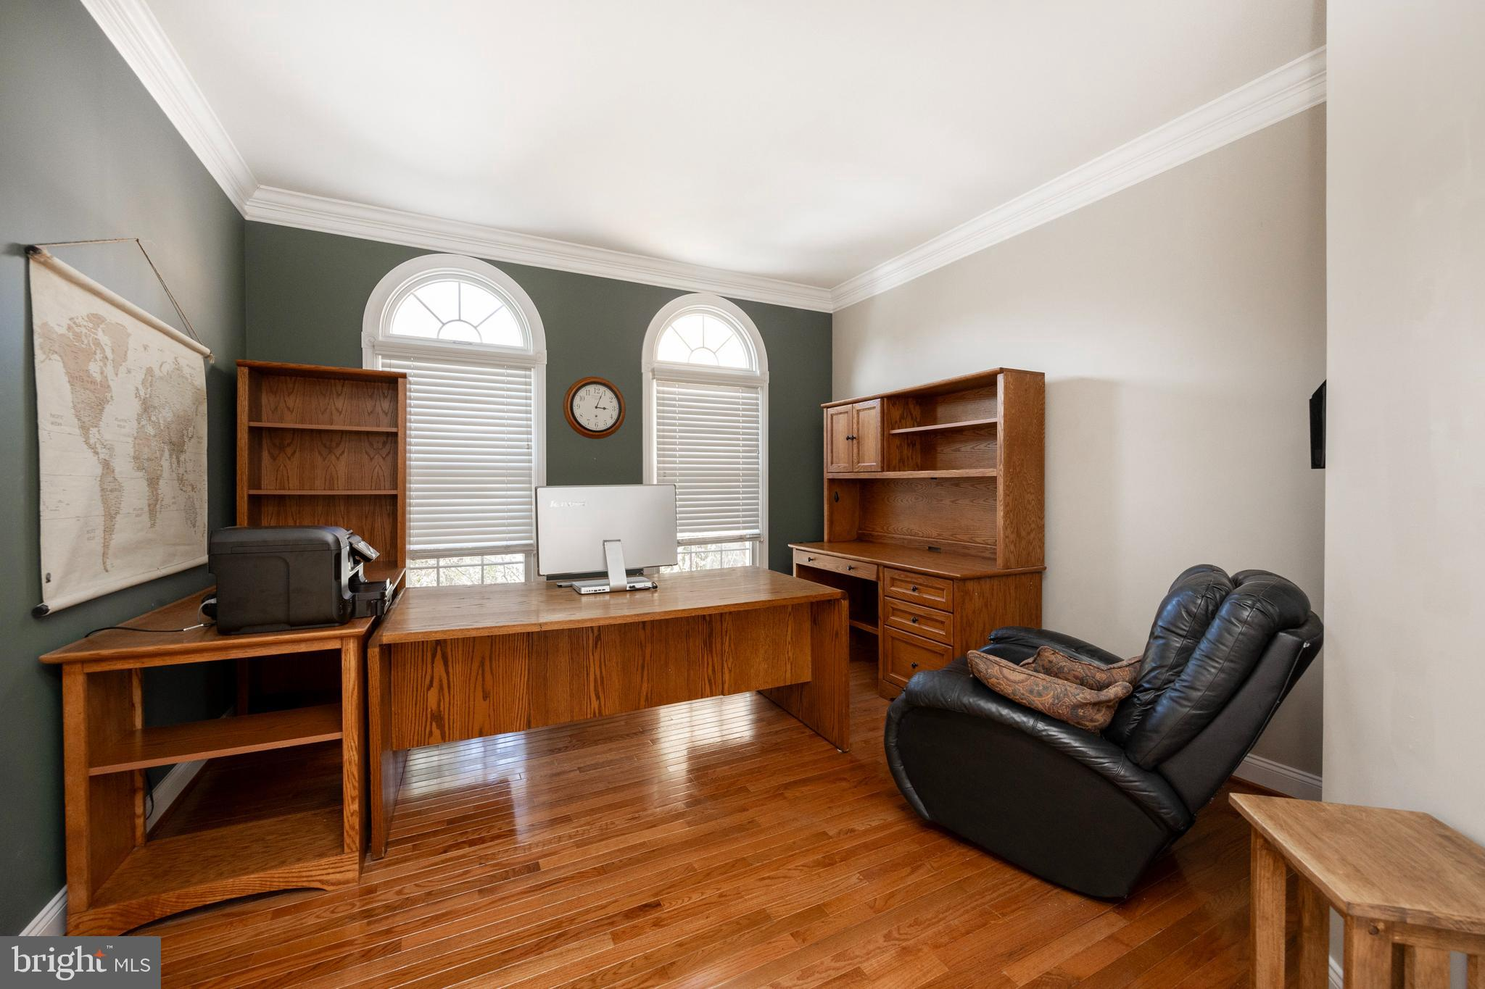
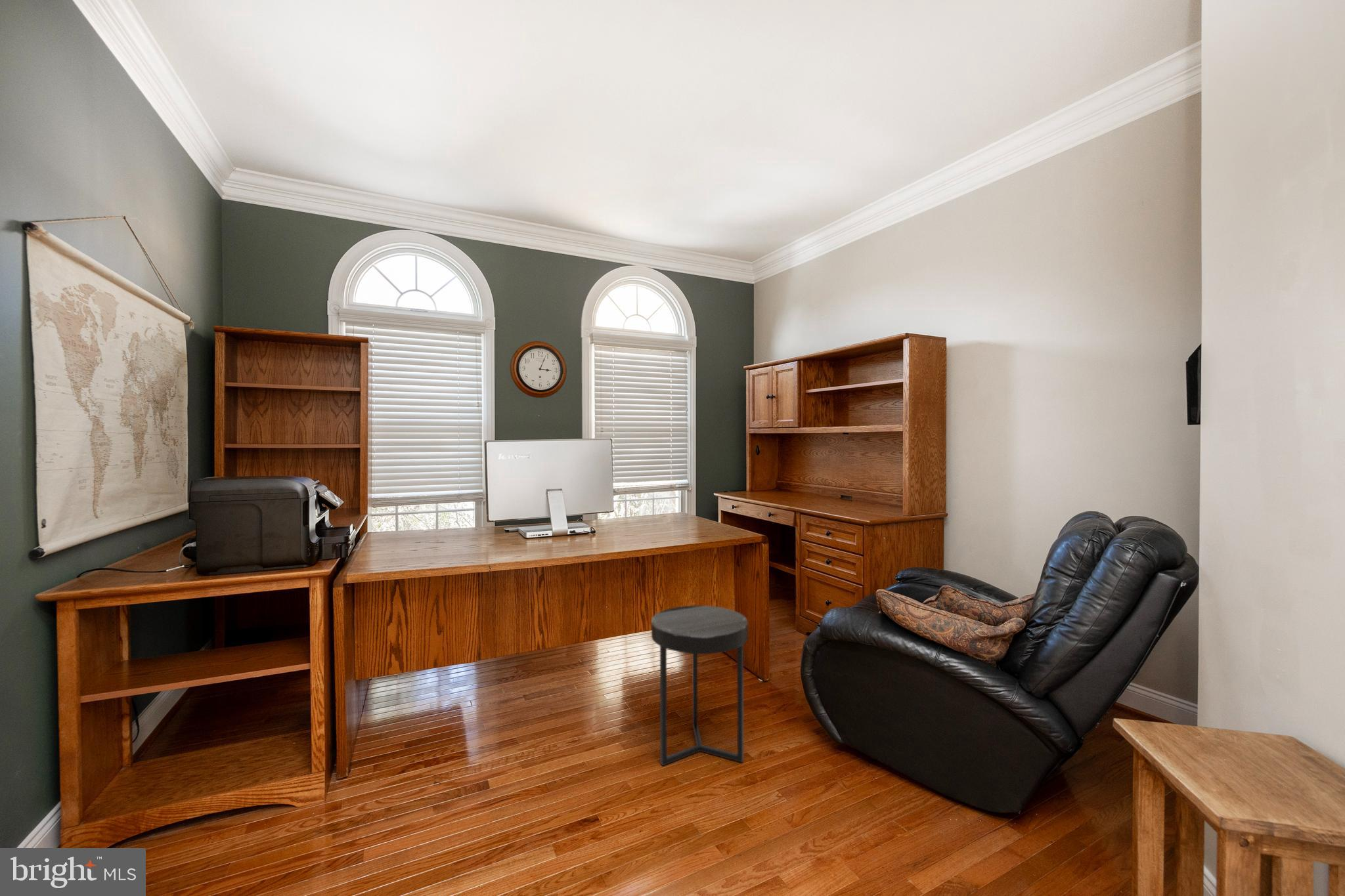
+ side table [651,605,749,767]
